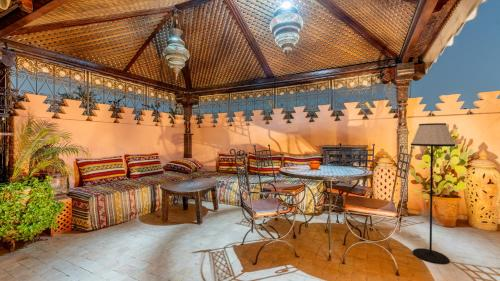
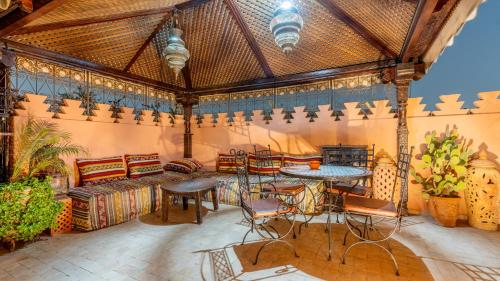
- floor lamp [410,122,456,265]
